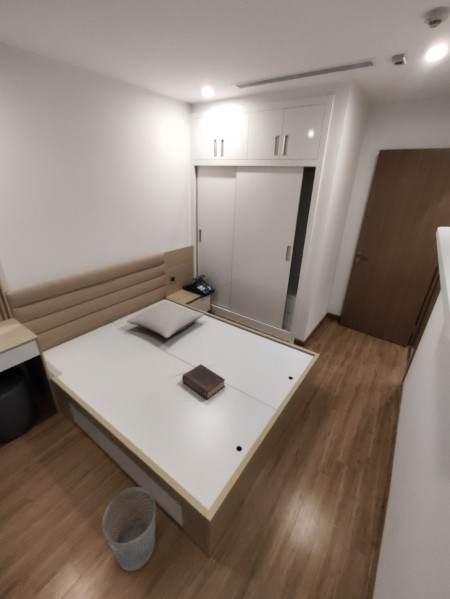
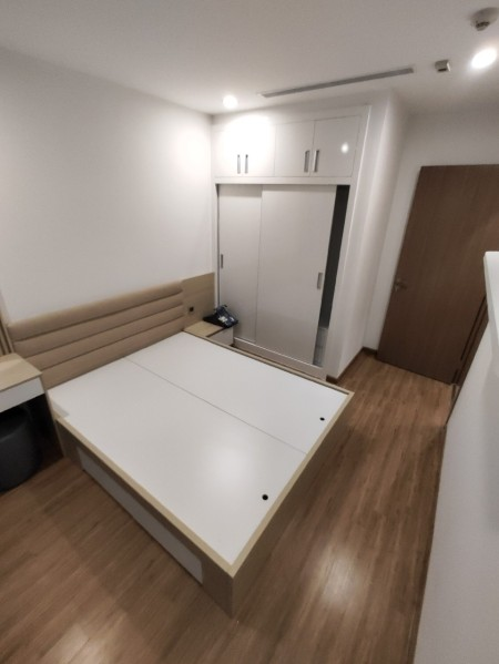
- wastebasket [101,486,157,572]
- book [181,363,226,400]
- pillow [126,301,205,339]
